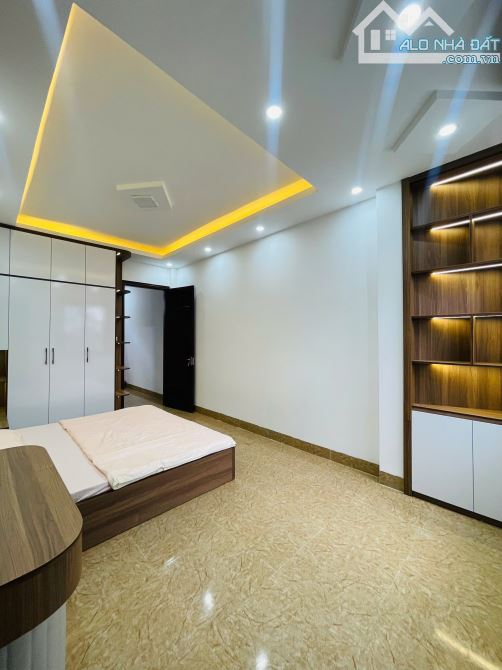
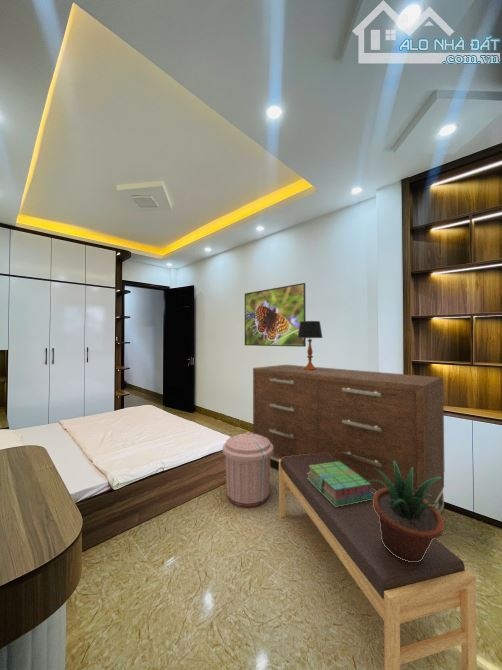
+ stack of books [307,462,374,507]
+ dresser [252,364,445,514]
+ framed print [244,282,307,348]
+ trash can [222,431,273,508]
+ bench [278,453,478,670]
+ potted plant [365,461,445,562]
+ table lamp [298,320,323,371]
